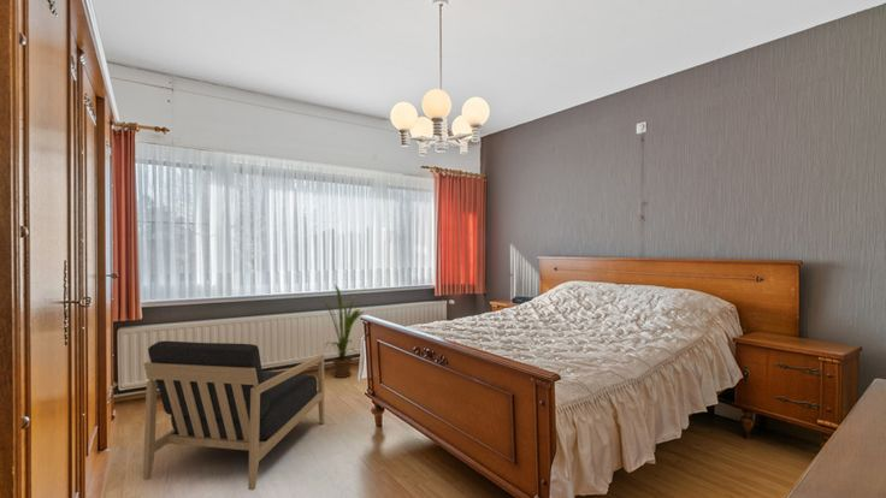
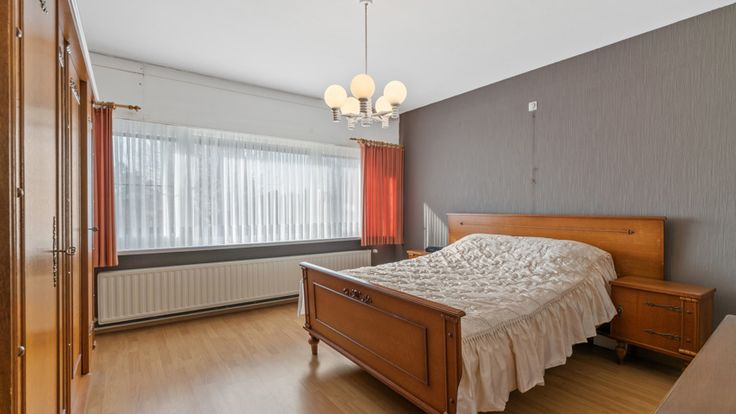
- house plant [319,283,370,379]
- armchair [142,340,326,491]
